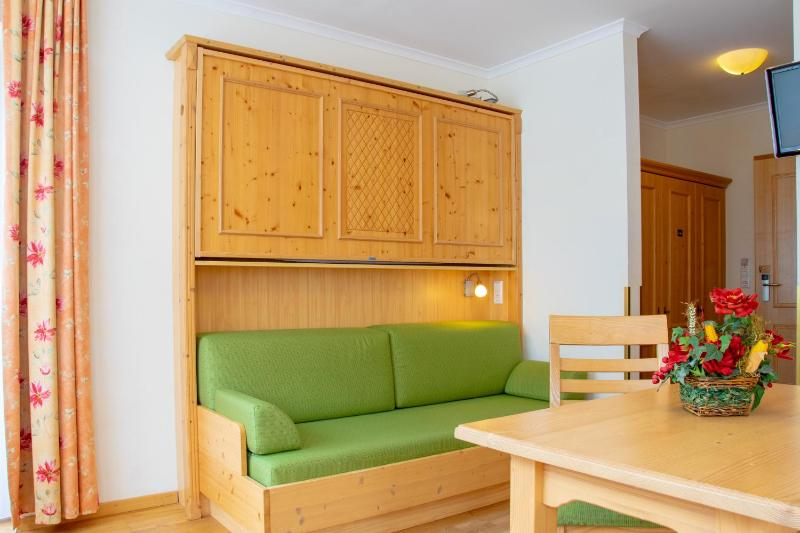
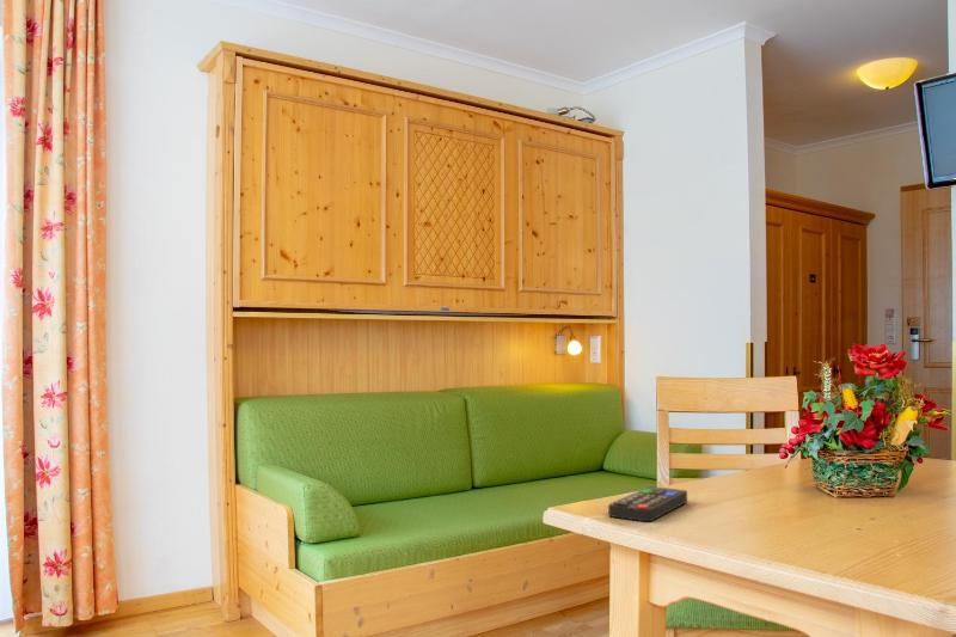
+ remote control [607,485,688,522]
